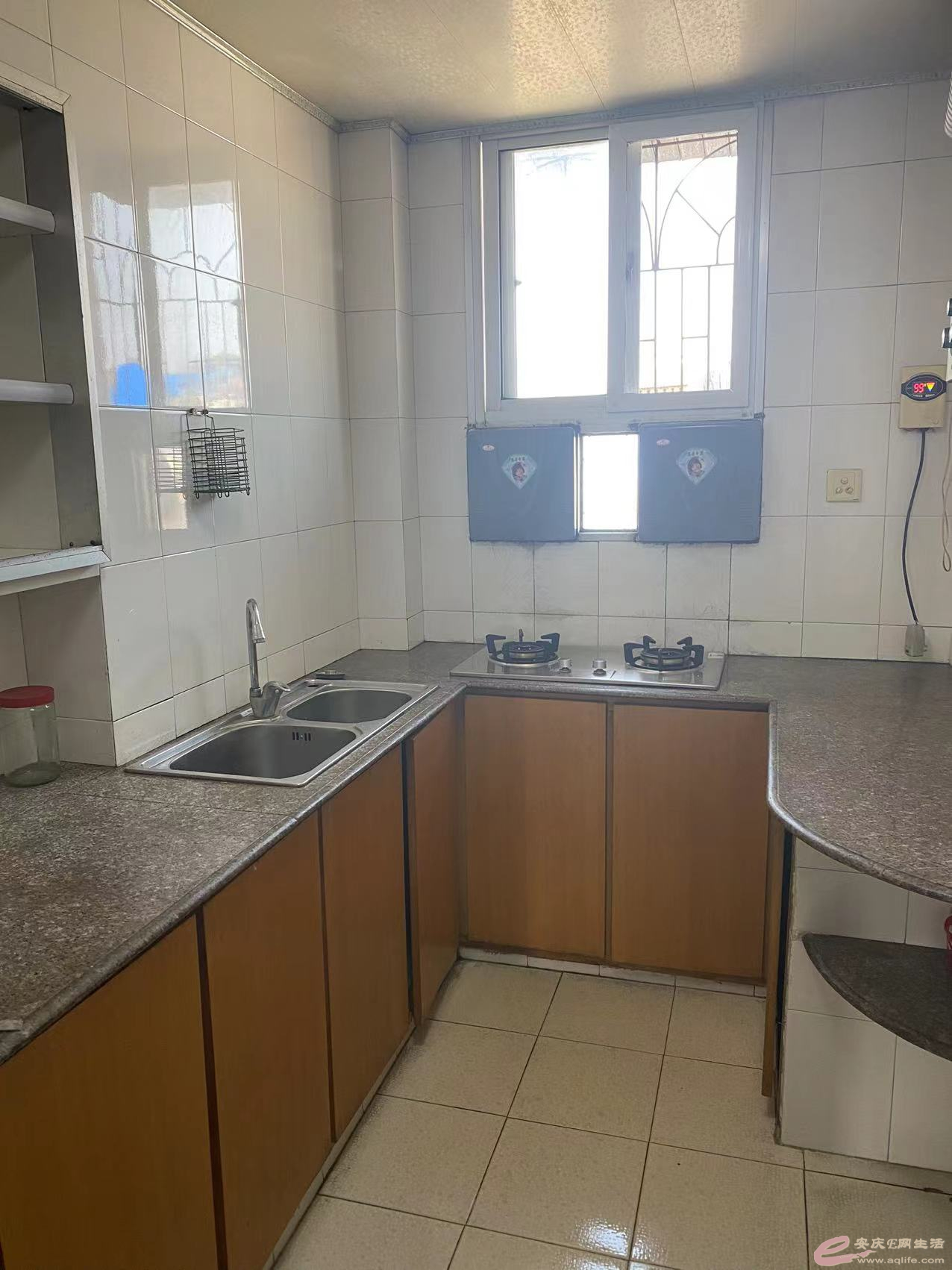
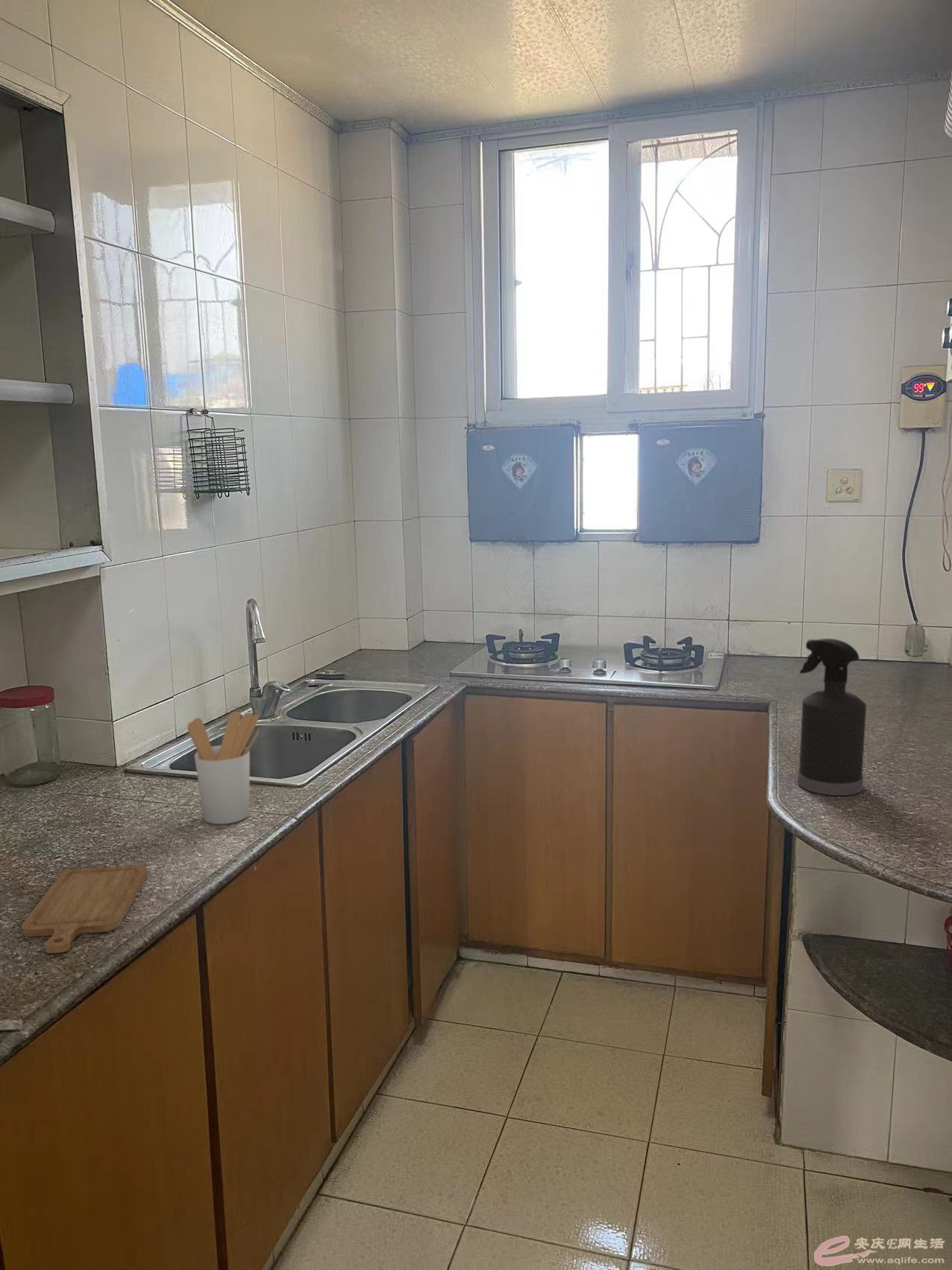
+ utensil holder [187,710,260,825]
+ chopping board [20,864,148,954]
+ spray bottle [797,638,867,796]
